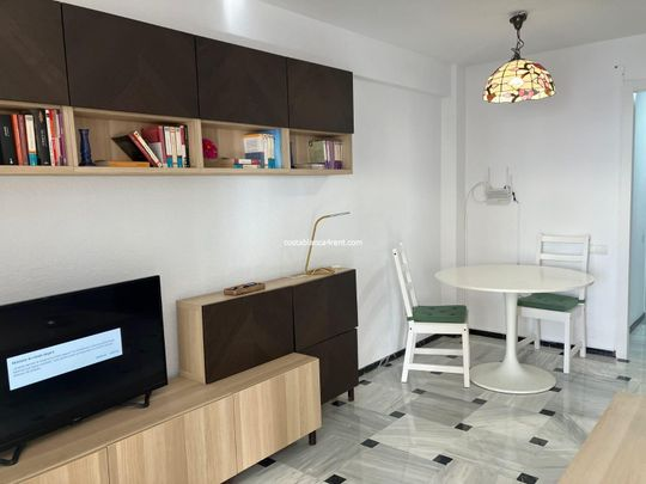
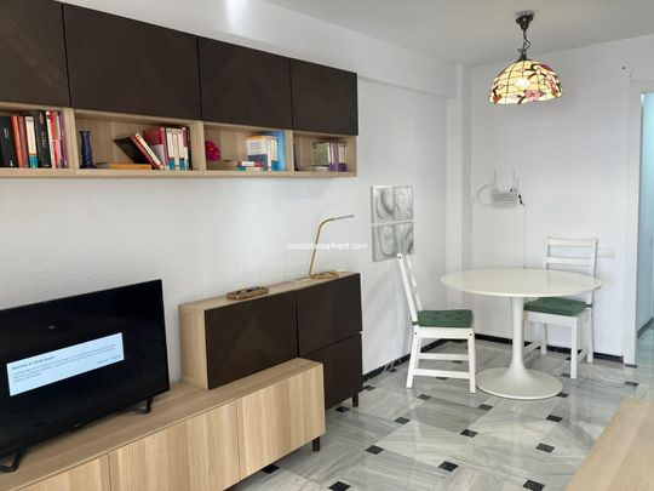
+ wall art [369,184,415,263]
